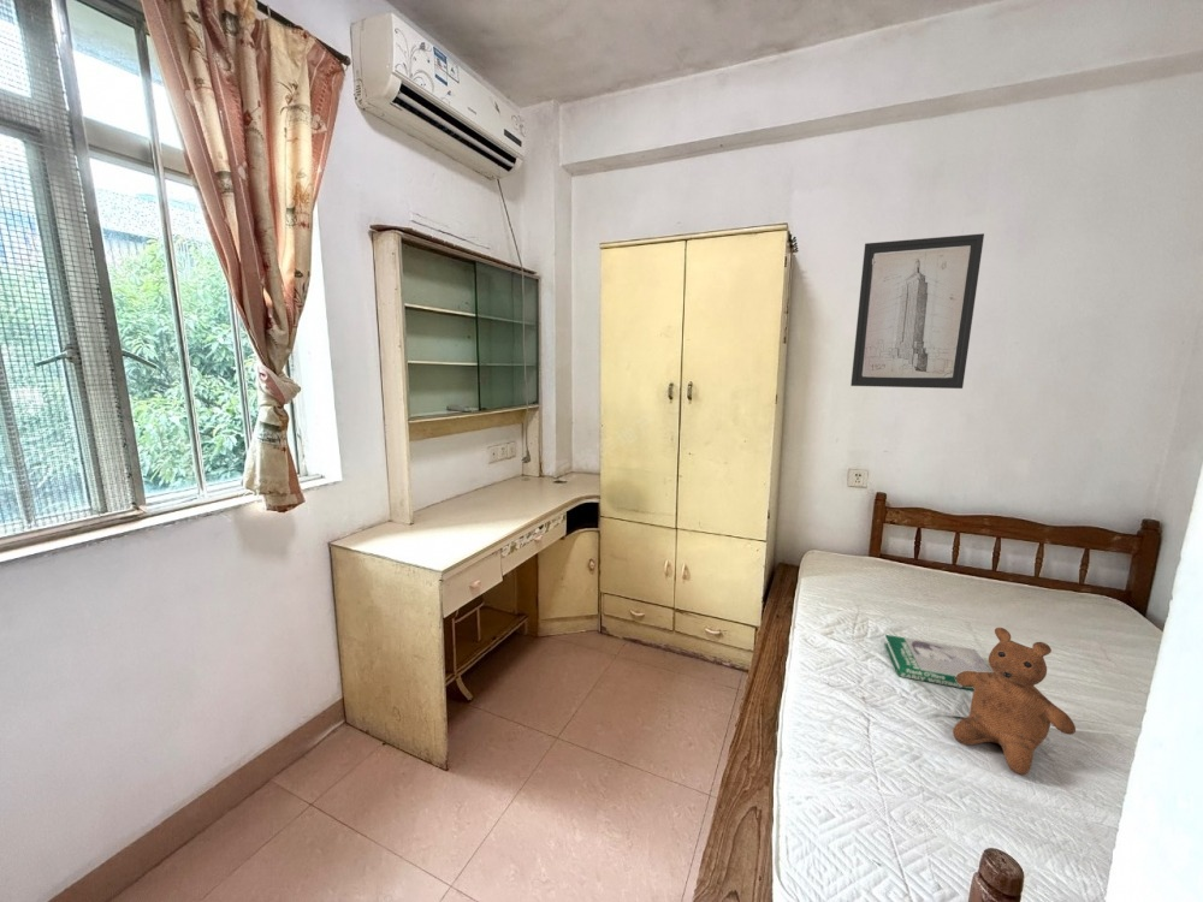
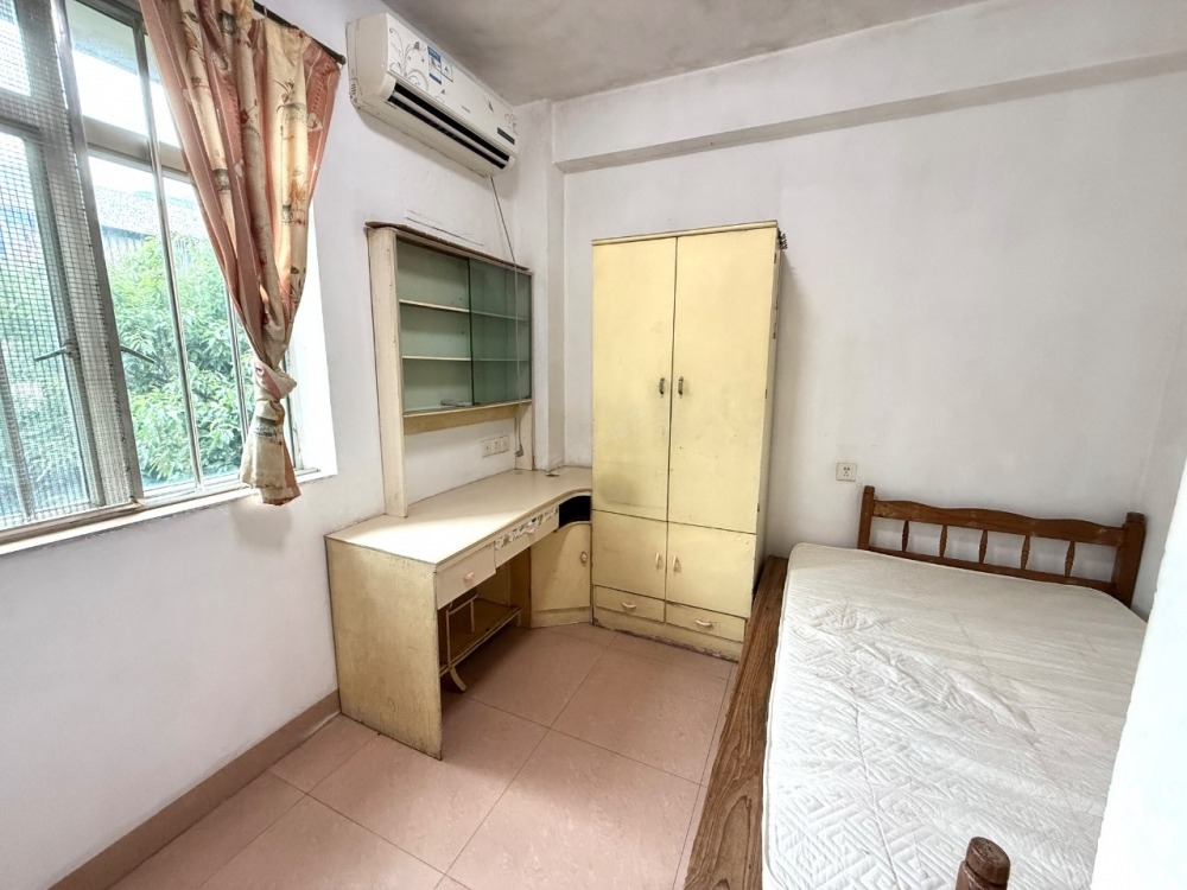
- teddy bear [952,627,1077,776]
- wall art [849,232,985,390]
- book [883,634,992,692]
